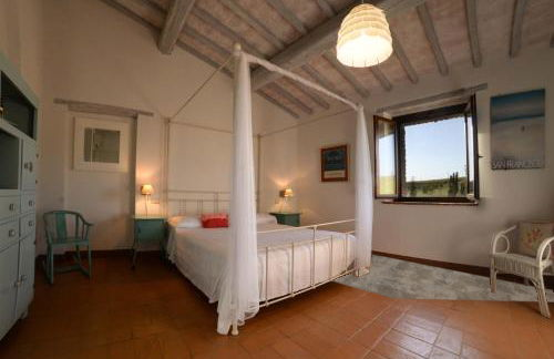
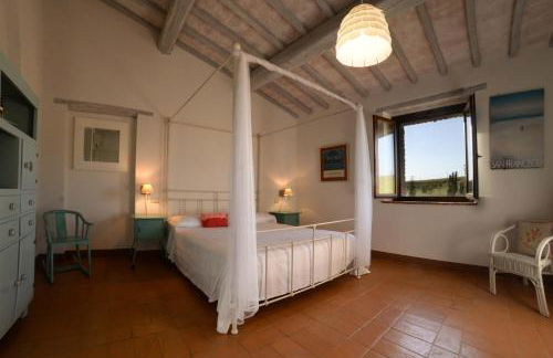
- rug [331,254,554,302]
